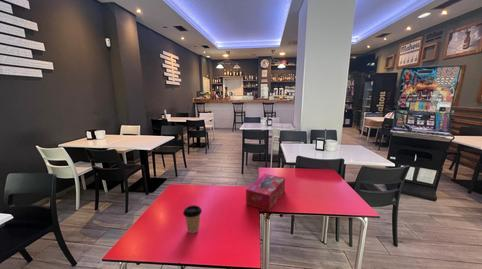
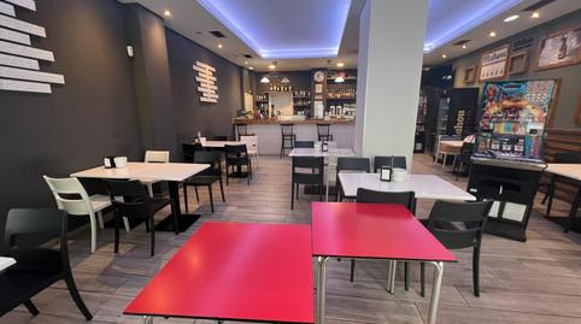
- tissue box [245,173,286,212]
- coffee cup [182,204,203,234]
